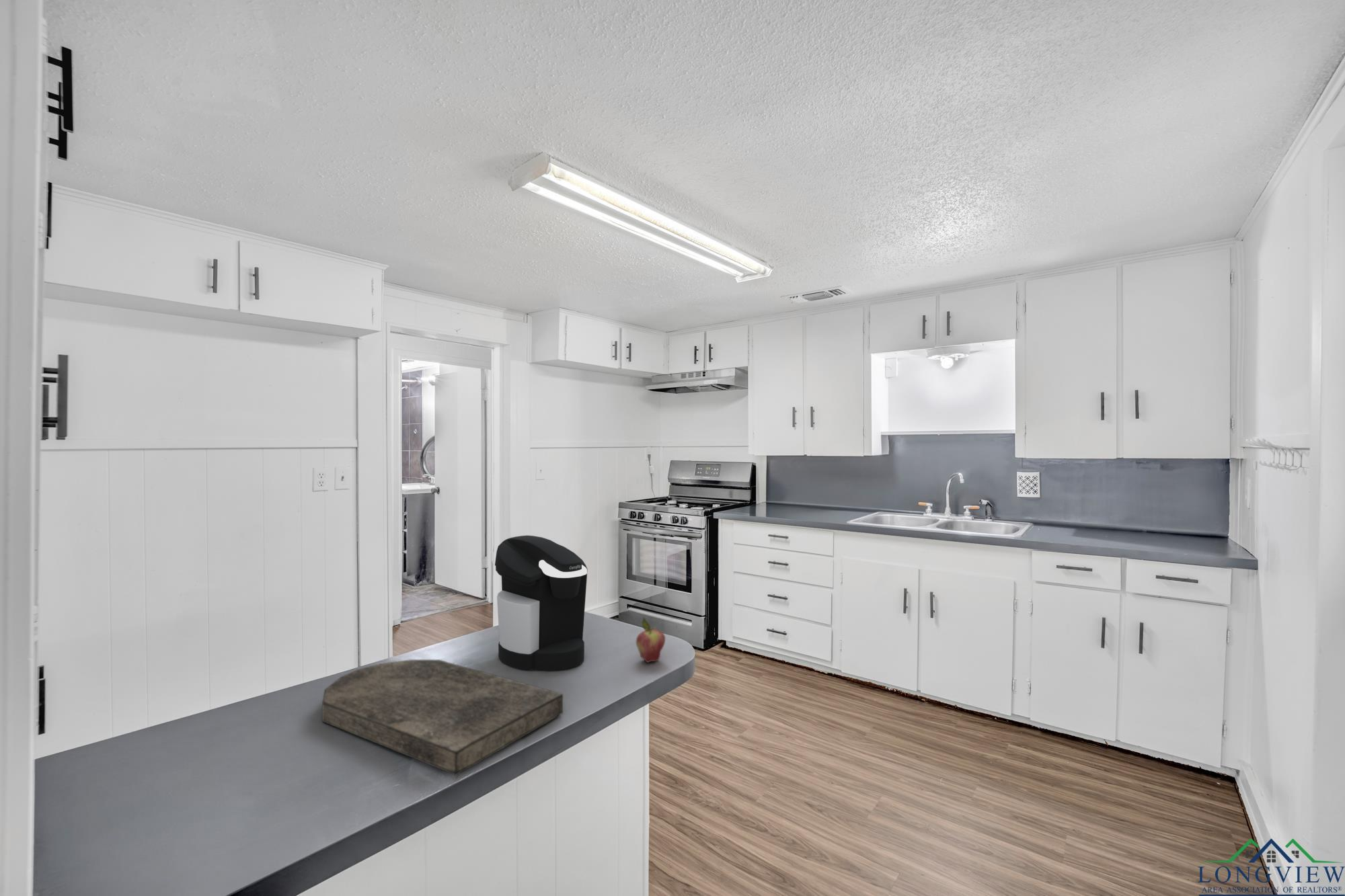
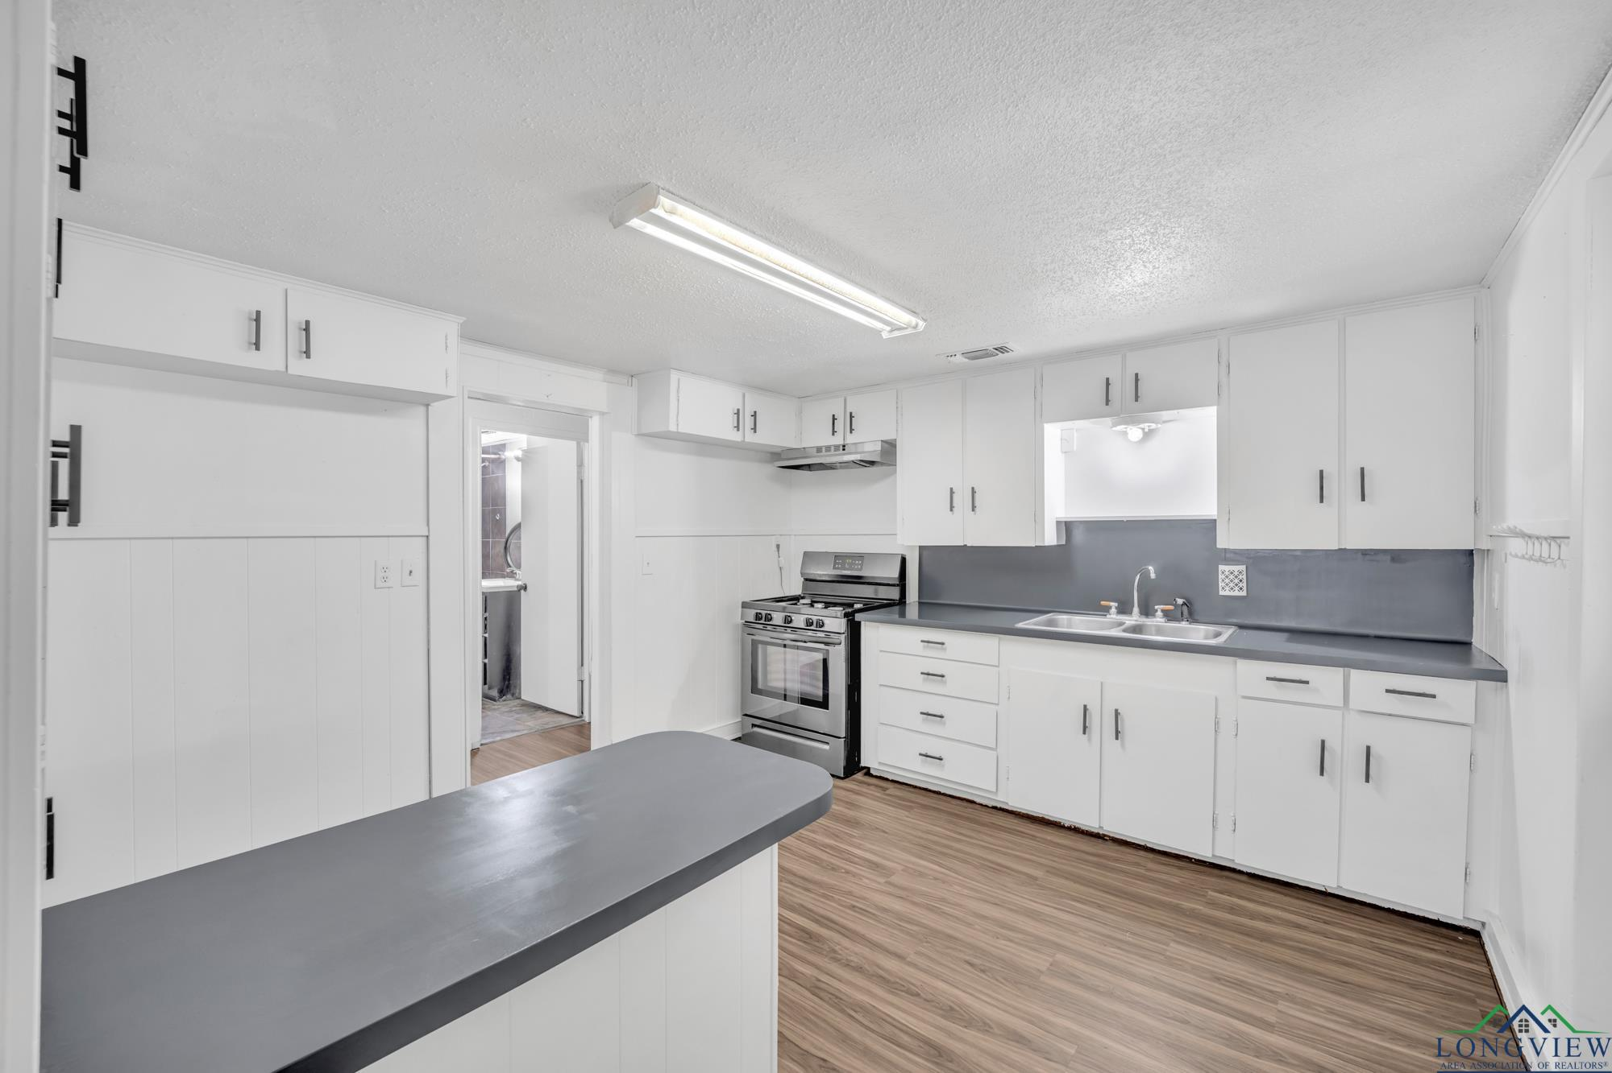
- coffee maker [494,535,588,671]
- fruit [636,616,666,663]
- cutting board [321,659,564,776]
